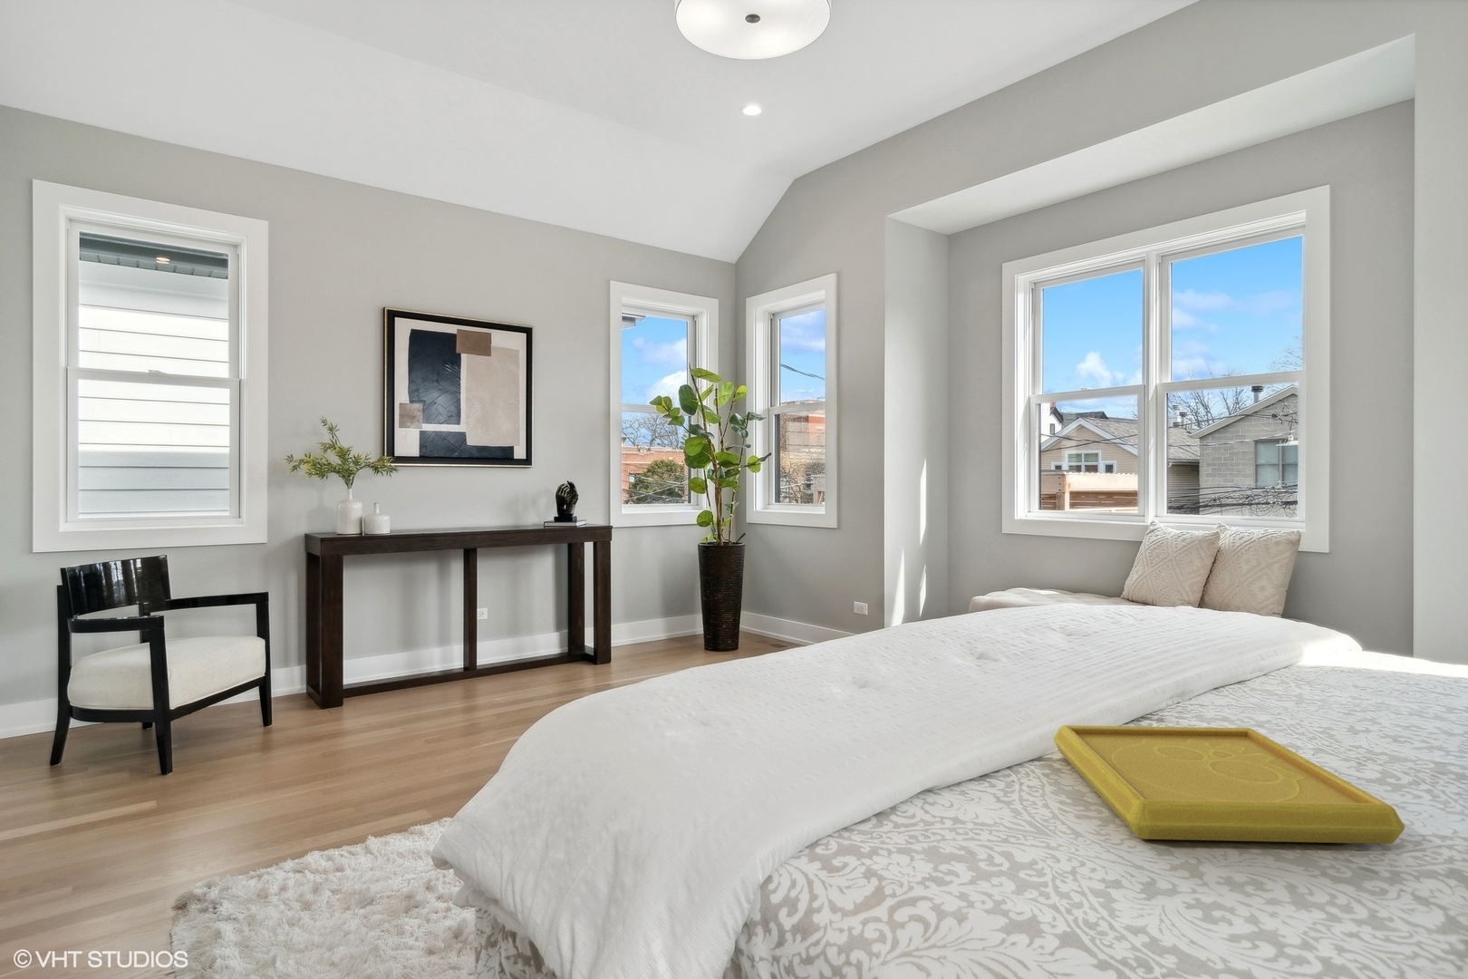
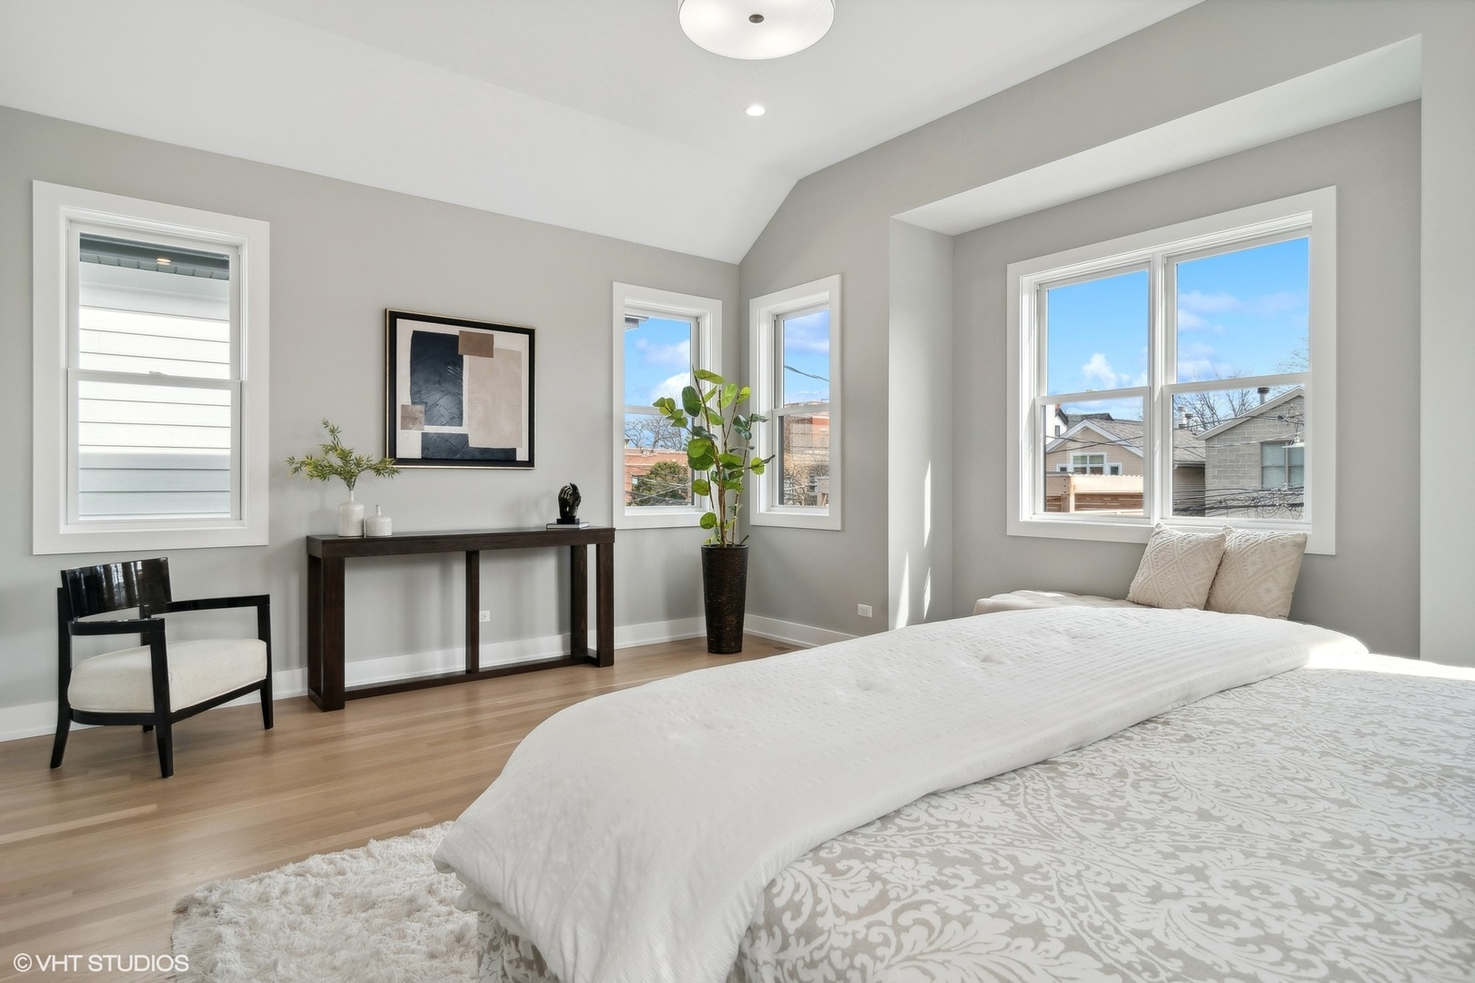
- serving tray [1053,724,1406,845]
